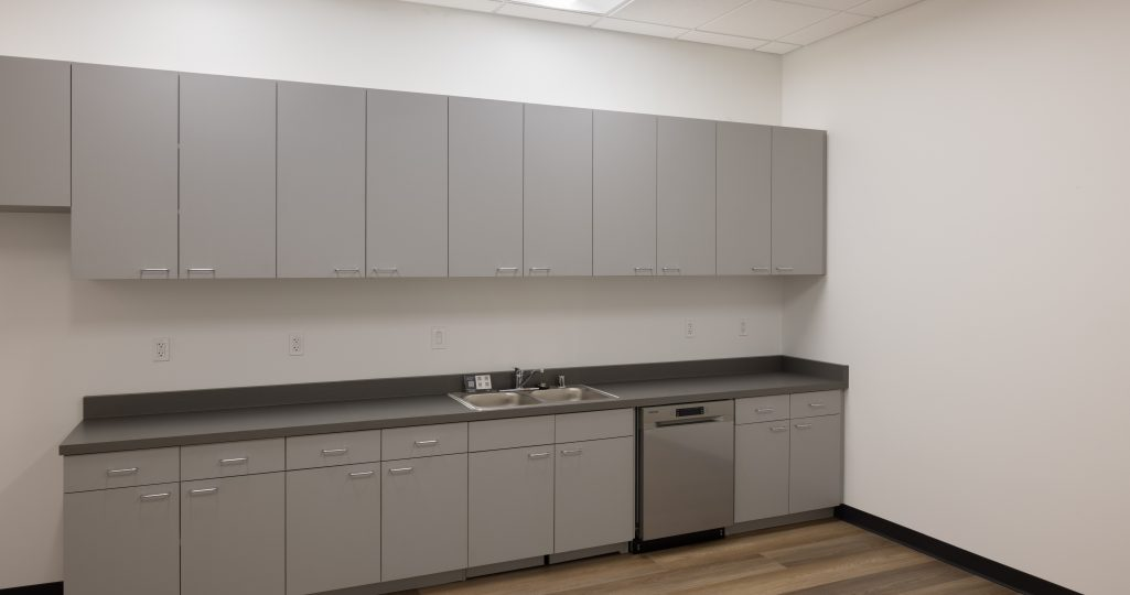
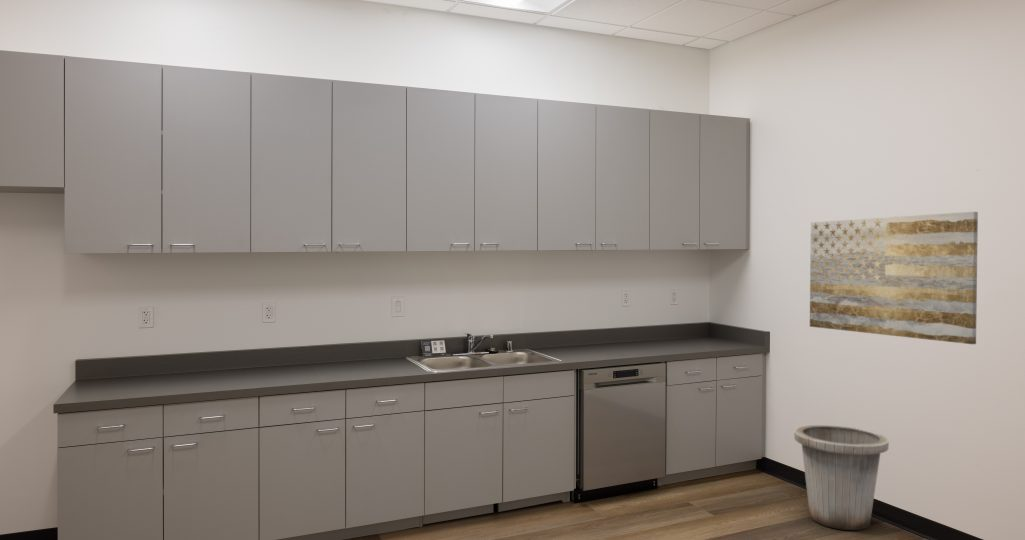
+ wall art [809,211,979,345]
+ trash can [793,424,890,531]
